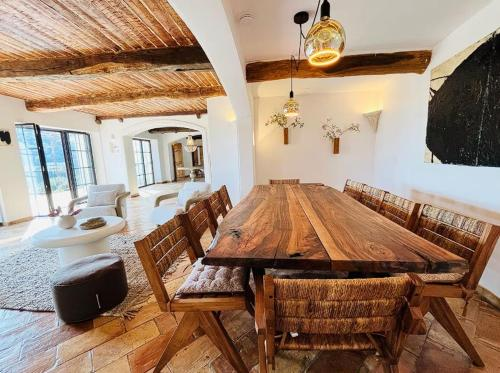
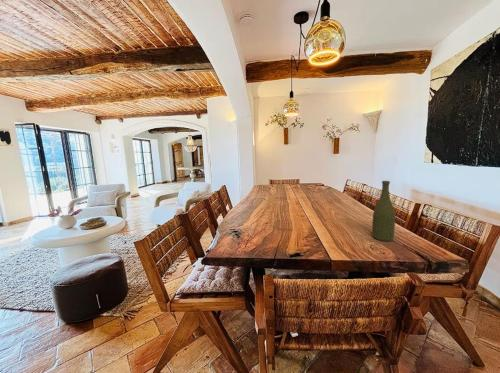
+ bottle [371,180,396,242]
